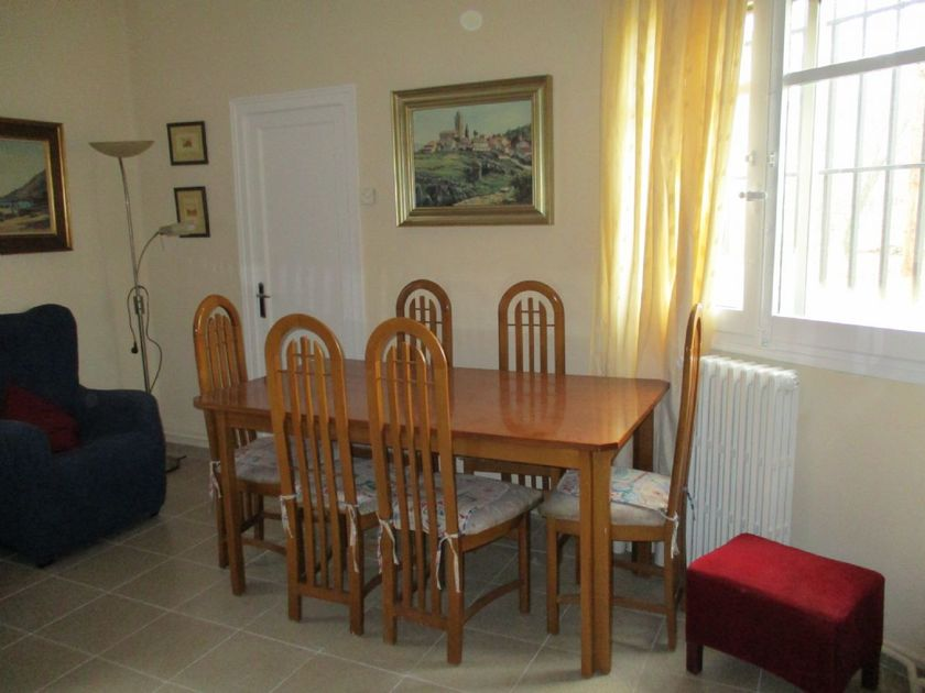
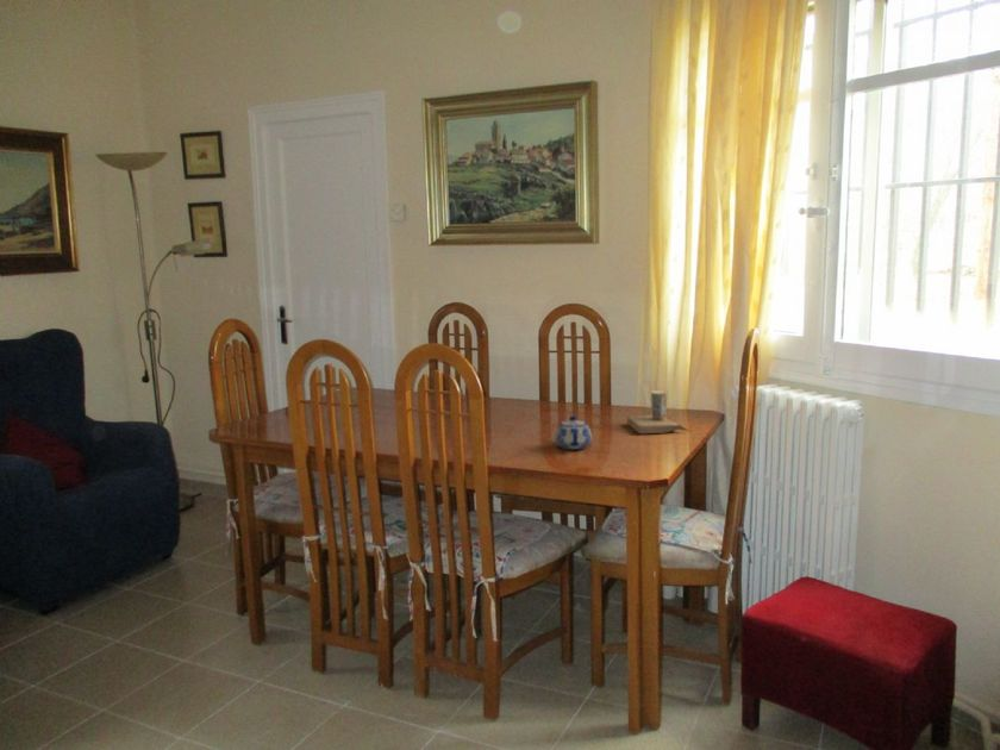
+ teapot [554,414,593,450]
+ cup [626,389,690,435]
